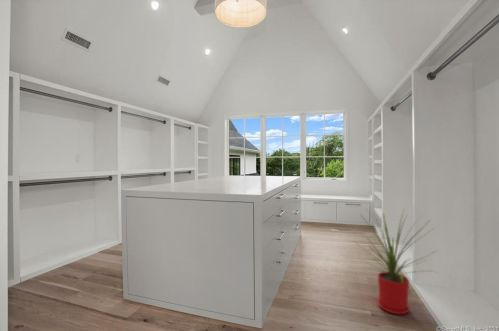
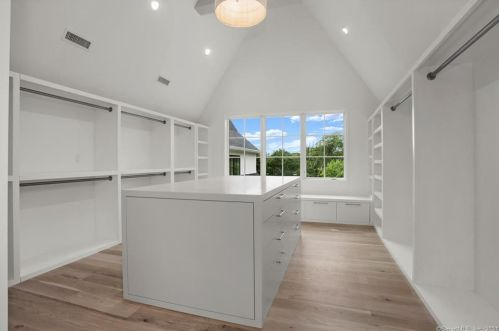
- house plant [354,207,441,315]
